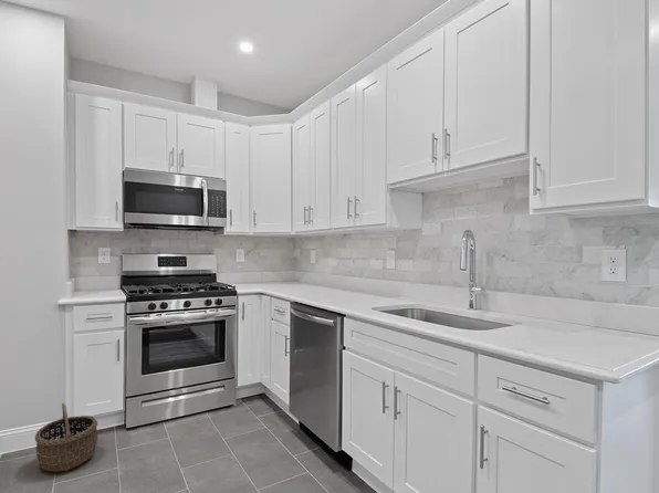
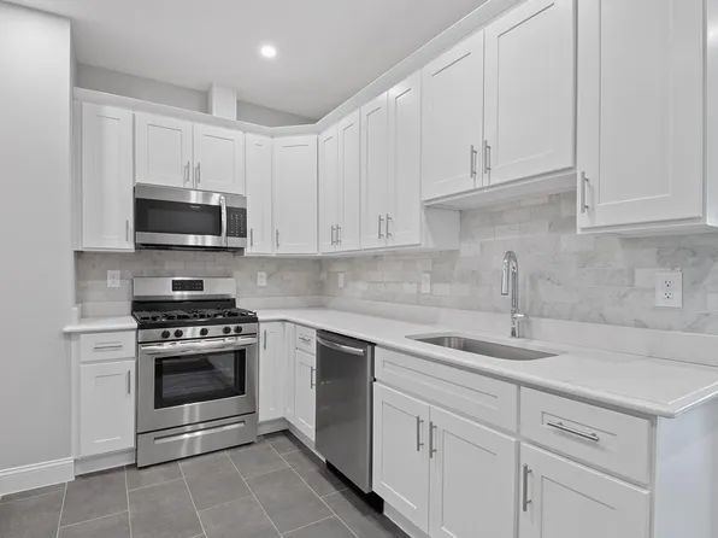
- wicker basket [34,401,98,473]
